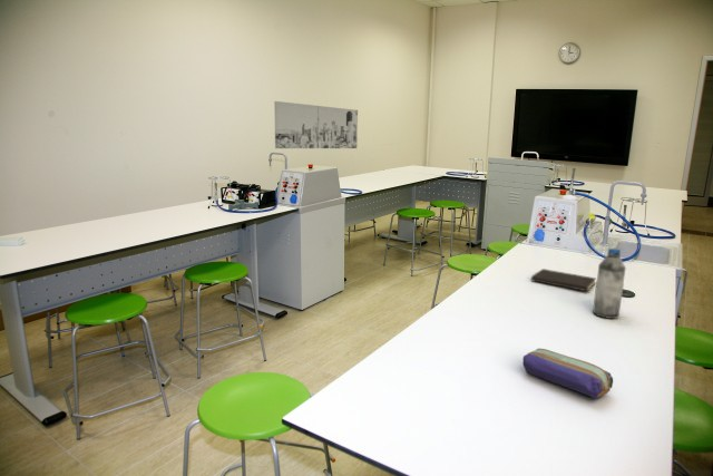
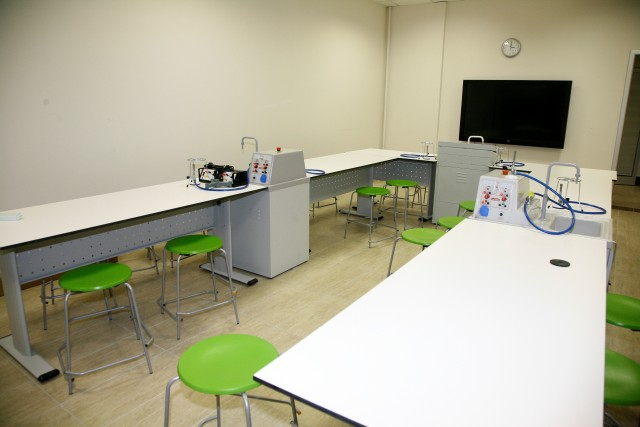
- water bottle [592,247,627,320]
- hardcover book [530,268,597,292]
- pencil case [521,348,614,400]
- wall art [273,100,359,149]
